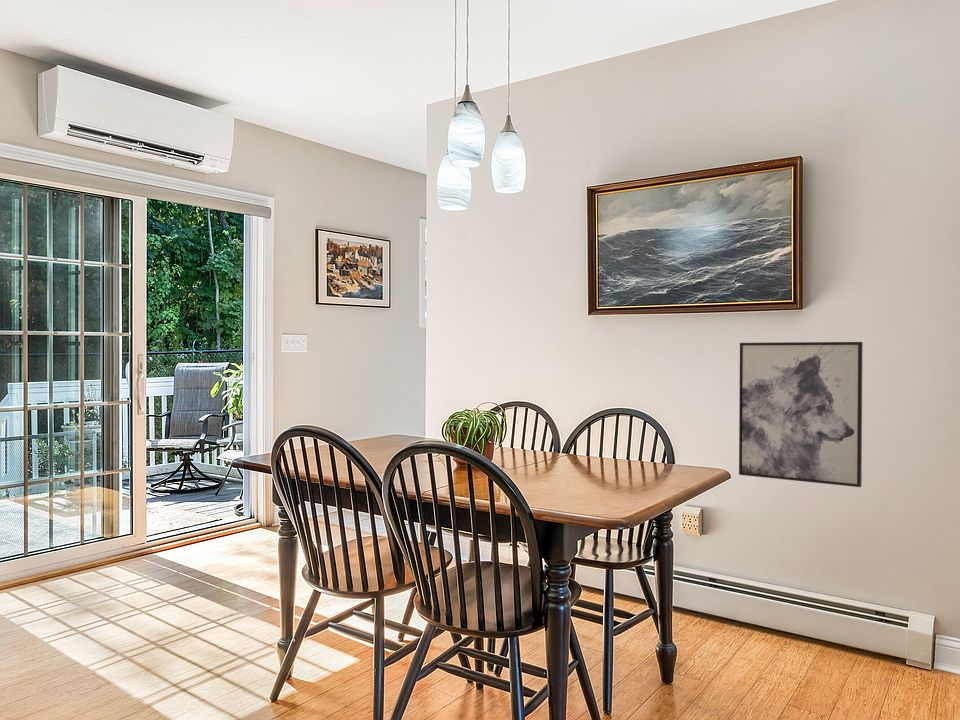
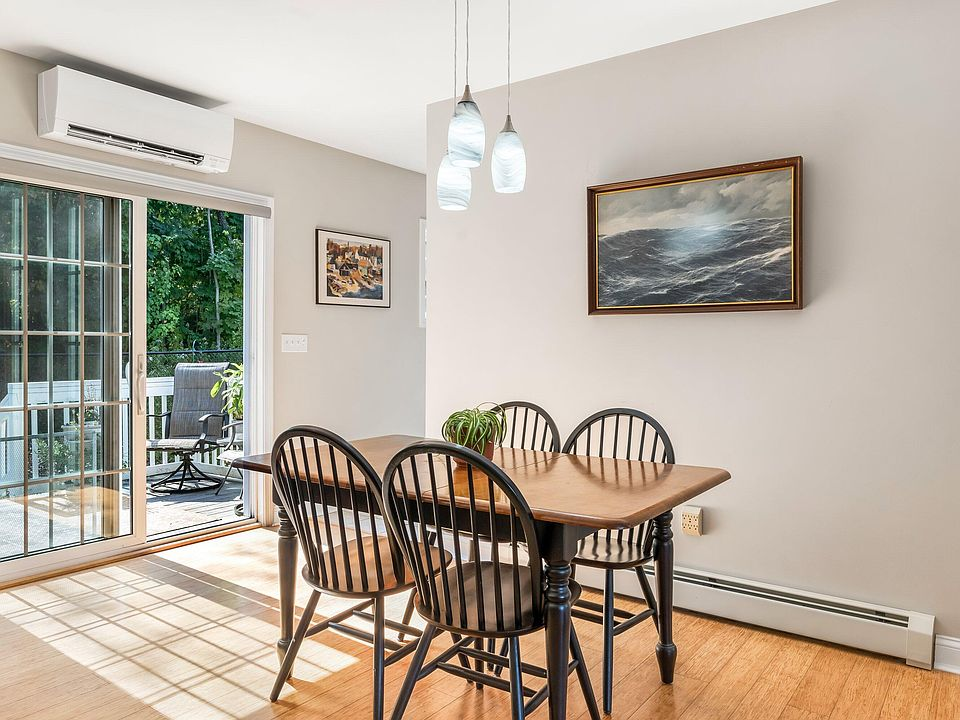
- wall art [738,341,864,488]
